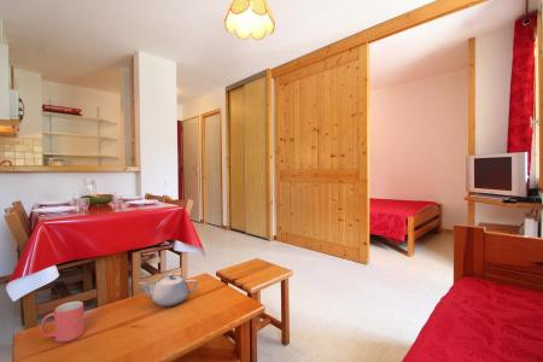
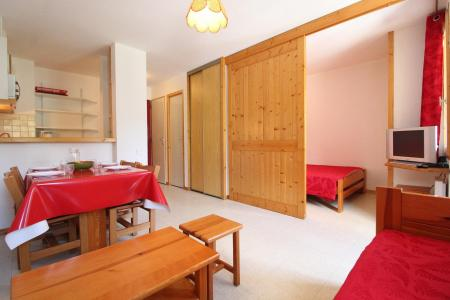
- teapot [138,273,199,308]
- mug [40,300,86,344]
